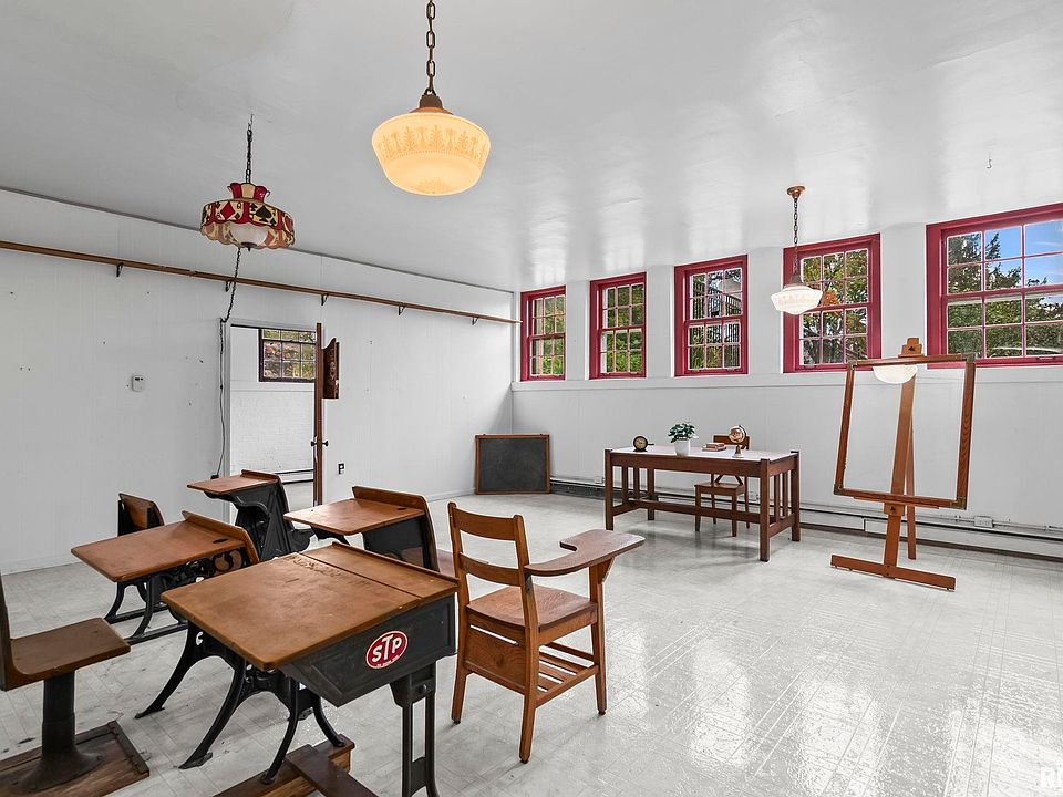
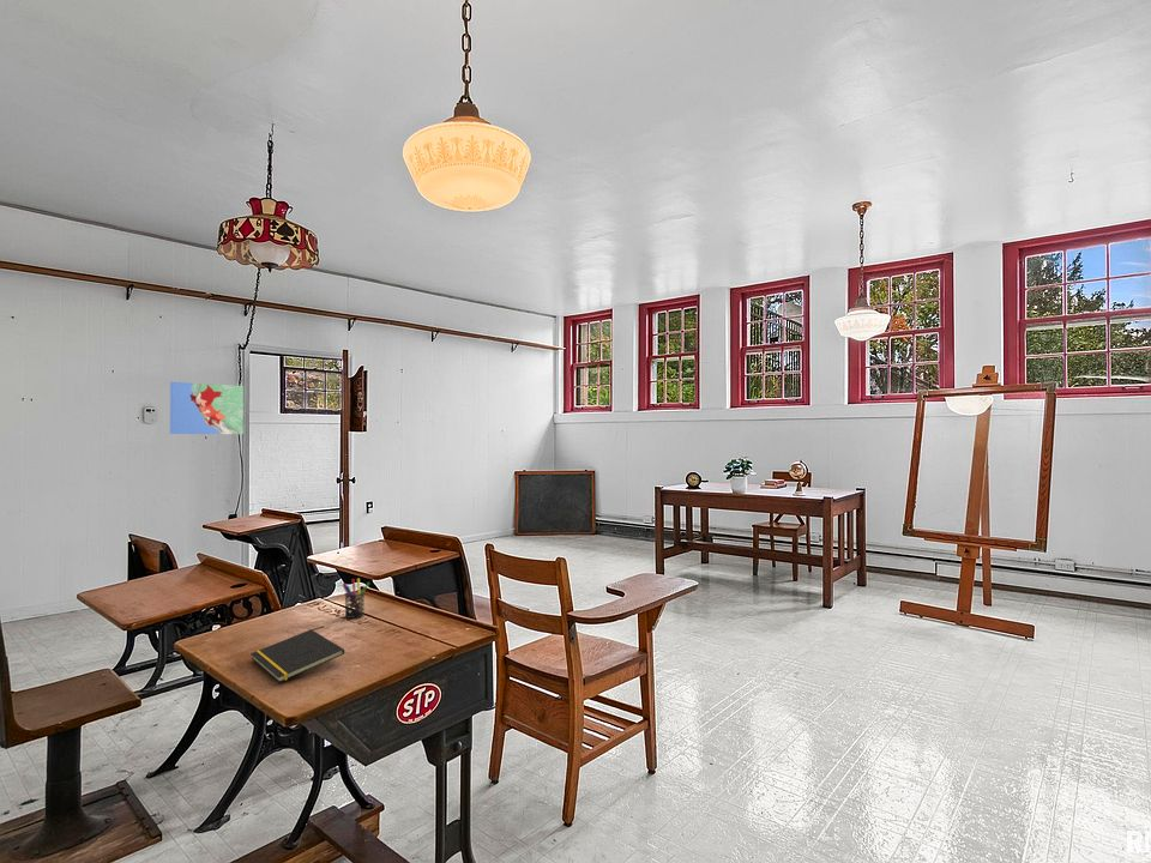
+ notepad [249,628,345,683]
+ pen holder [341,578,370,620]
+ map [168,380,245,435]
